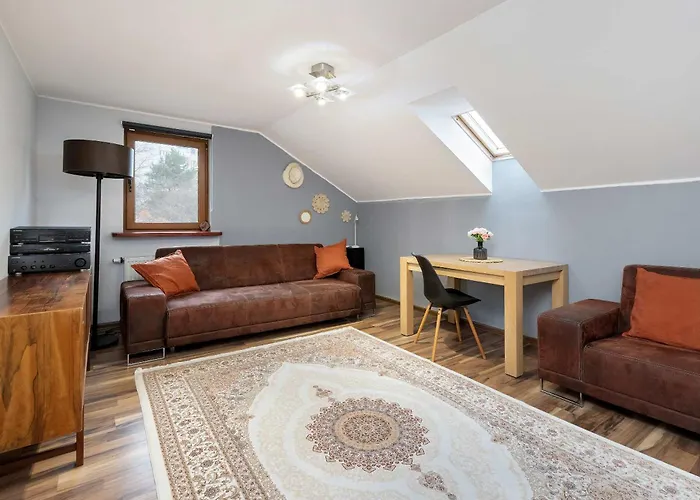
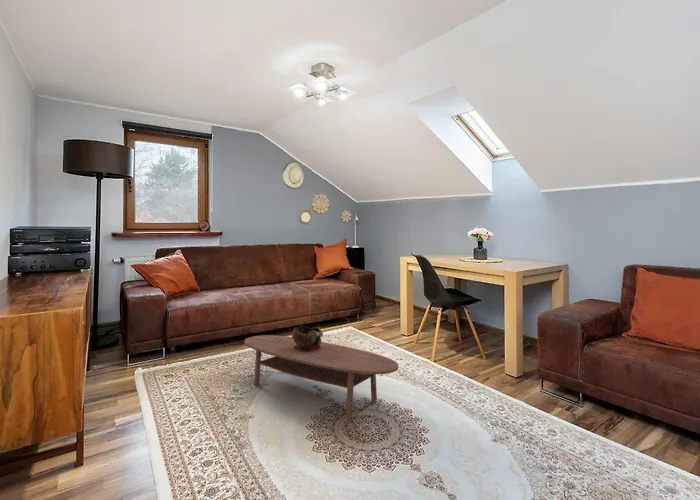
+ coffee table [244,334,399,419]
+ decorative bowl [291,324,324,352]
